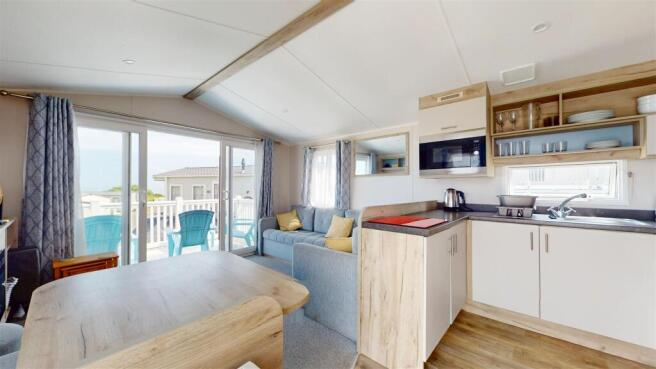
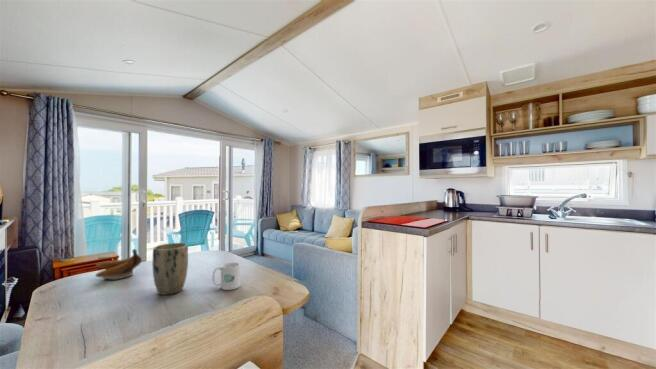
+ banana [94,248,143,281]
+ mug [212,261,241,291]
+ plant pot [151,242,189,296]
